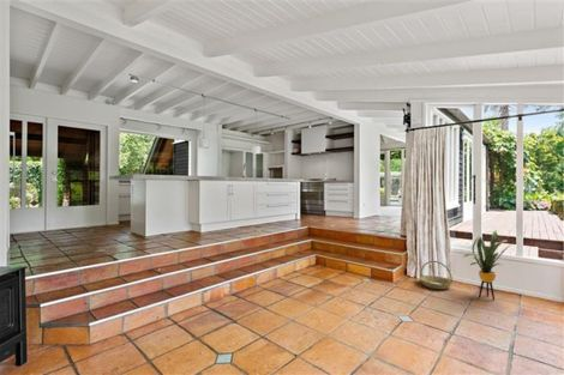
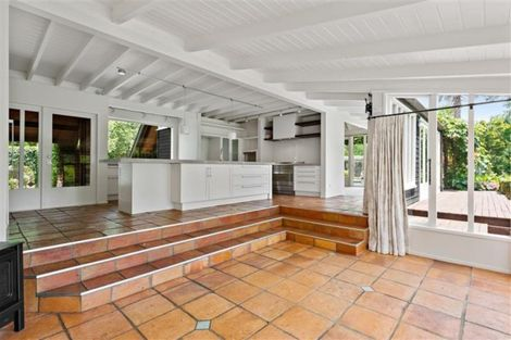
- house plant [463,228,518,301]
- basket [419,260,454,290]
